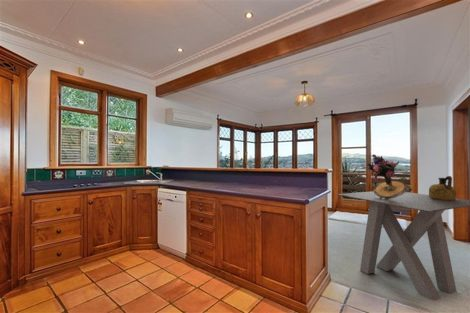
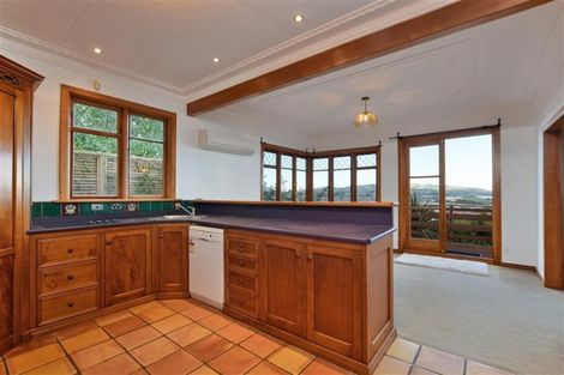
- bouquet [366,153,414,199]
- ceramic jug [428,175,457,200]
- dining table [337,190,470,301]
